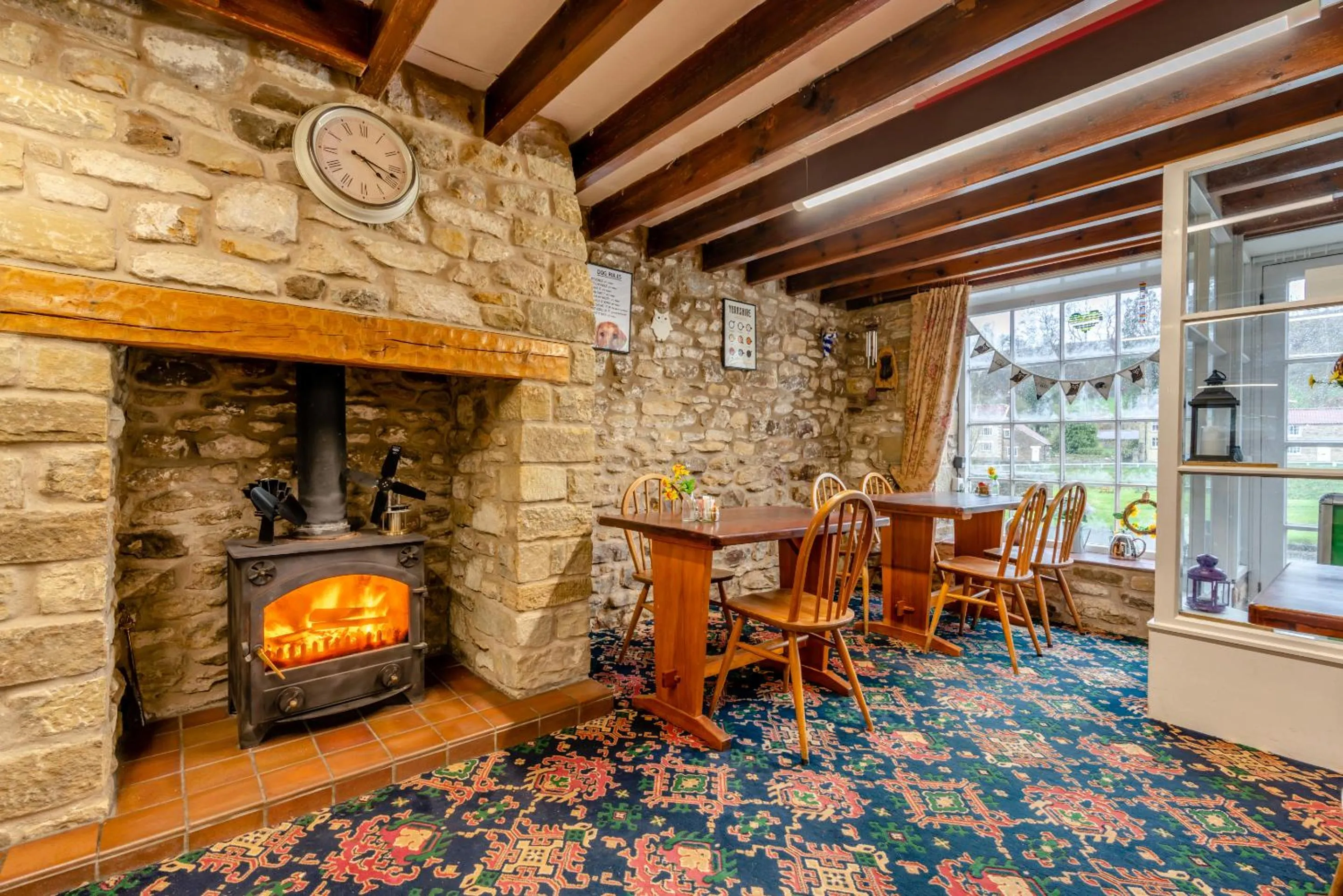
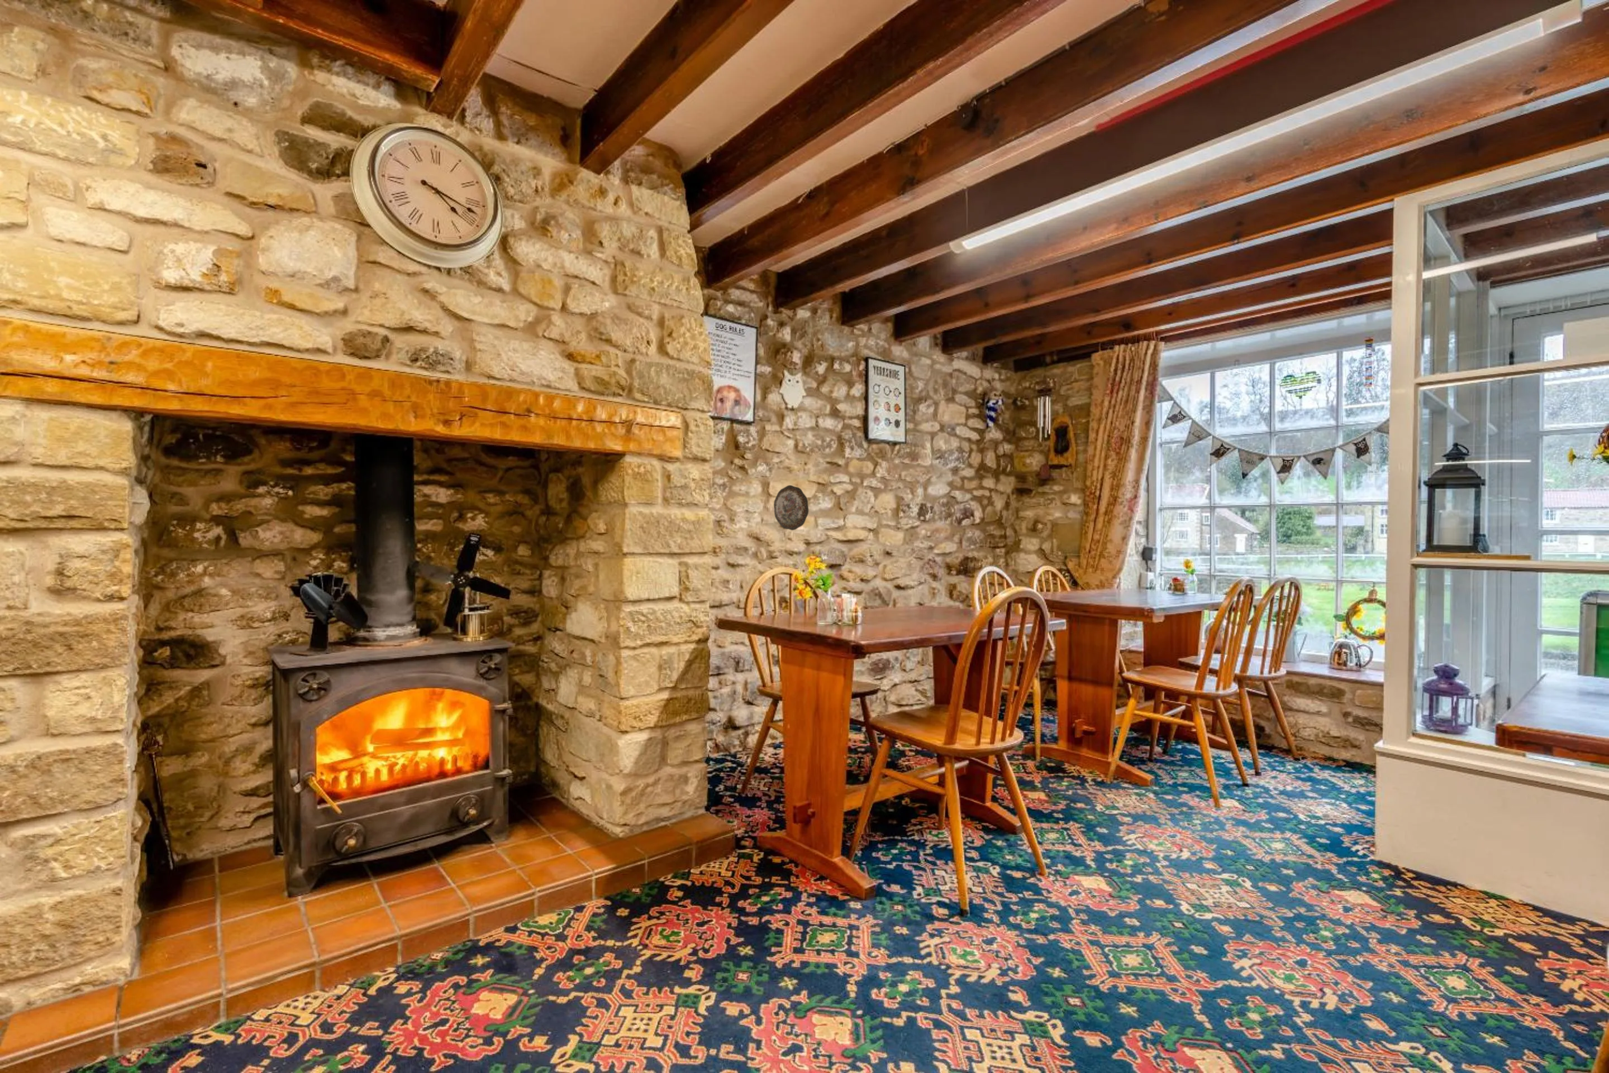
+ decorative plate [773,485,809,531]
